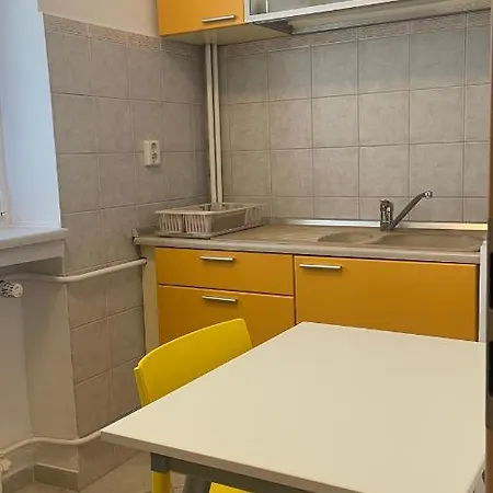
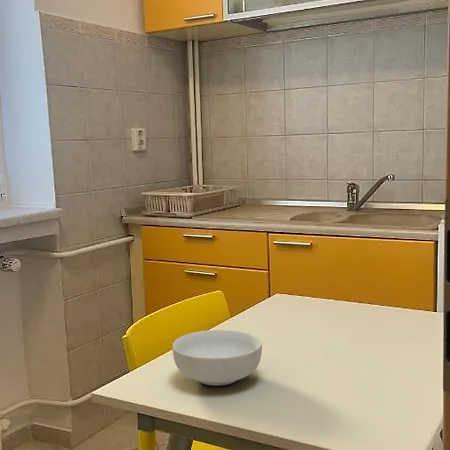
+ cereal bowl [172,329,263,386]
